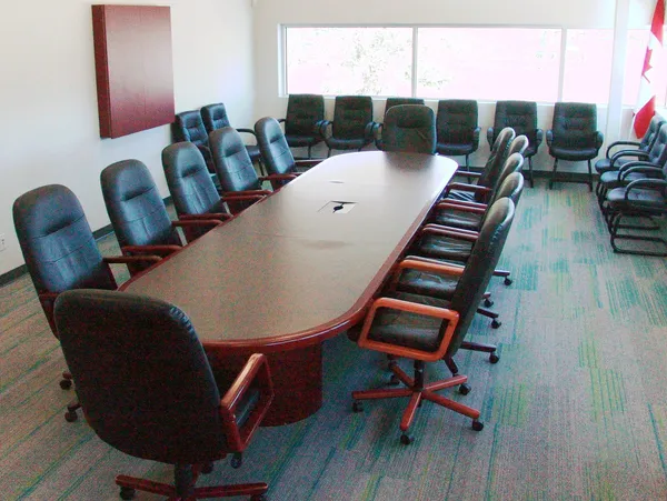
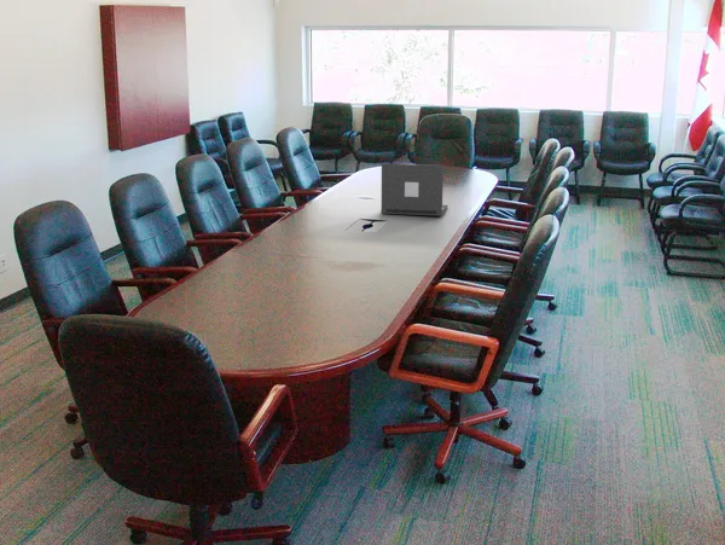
+ laptop [379,162,450,216]
